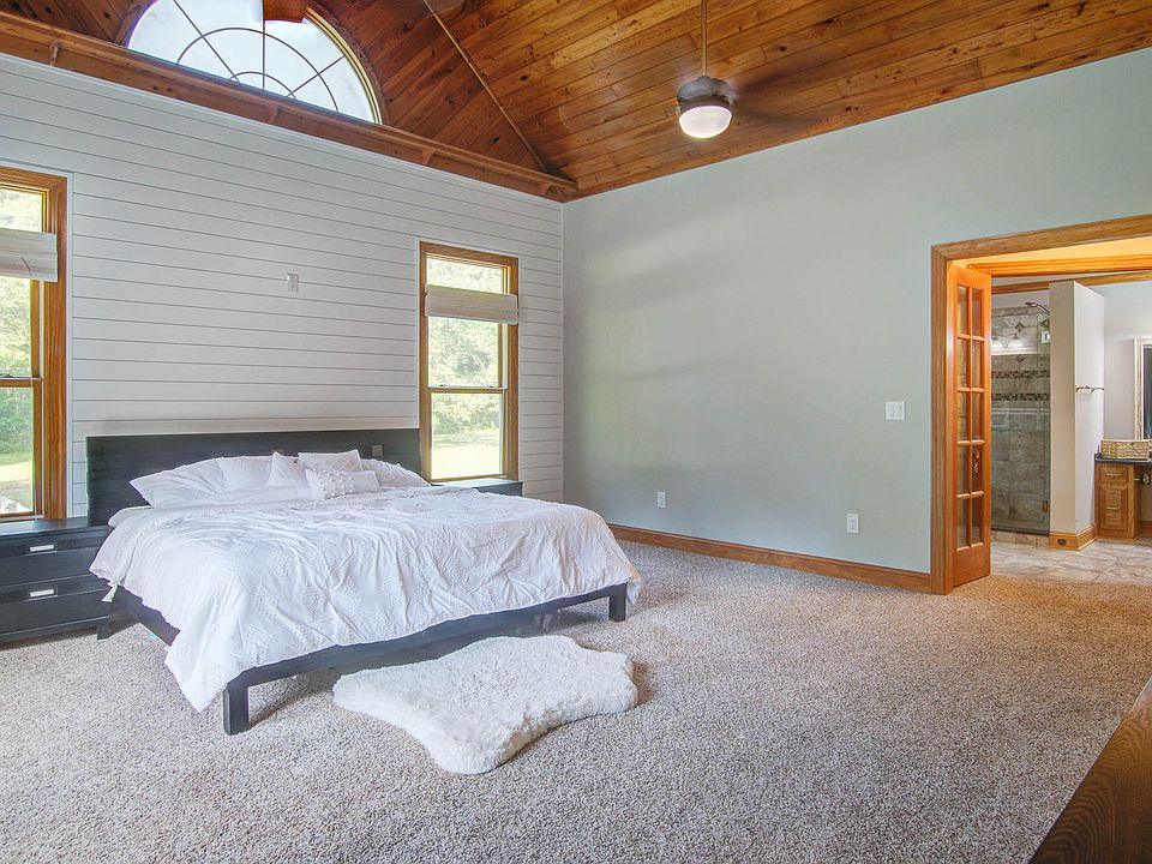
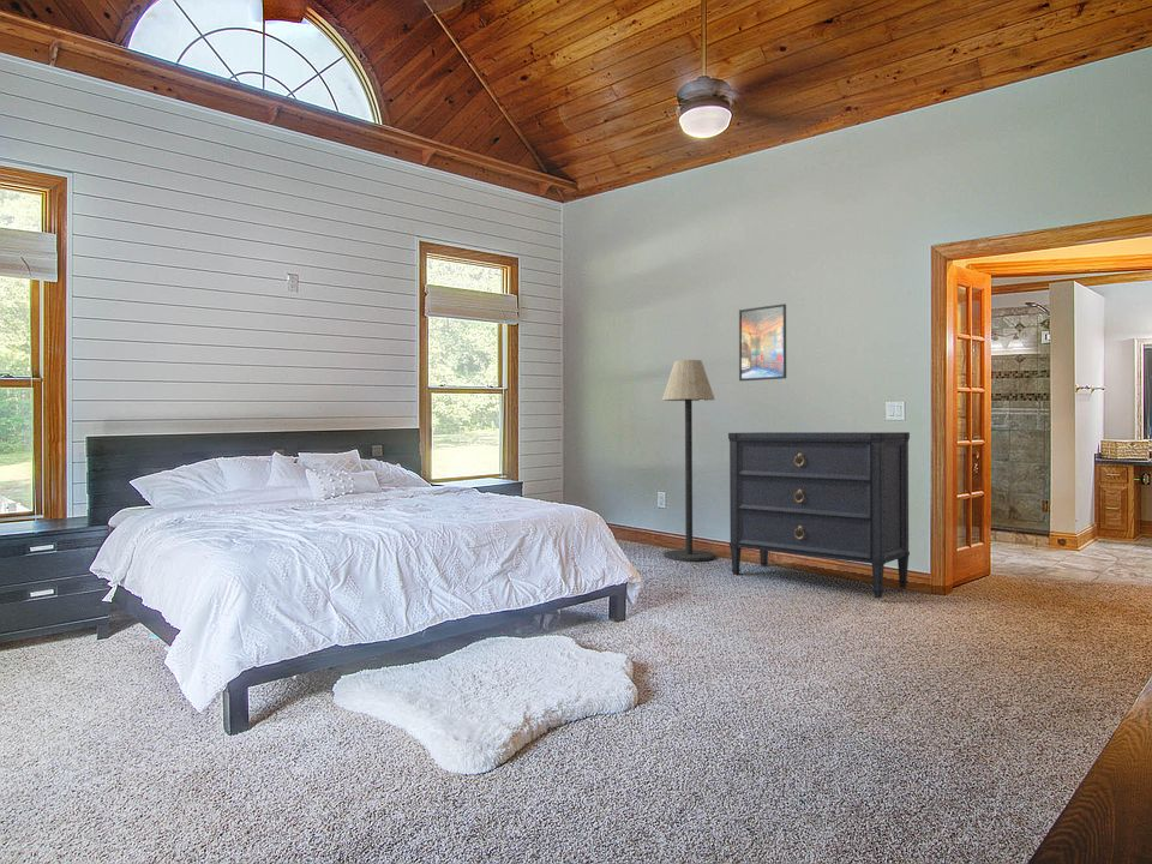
+ dresser [727,431,911,600]
+ floor lamp [661,359,716,563]
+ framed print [738,302,787,382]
